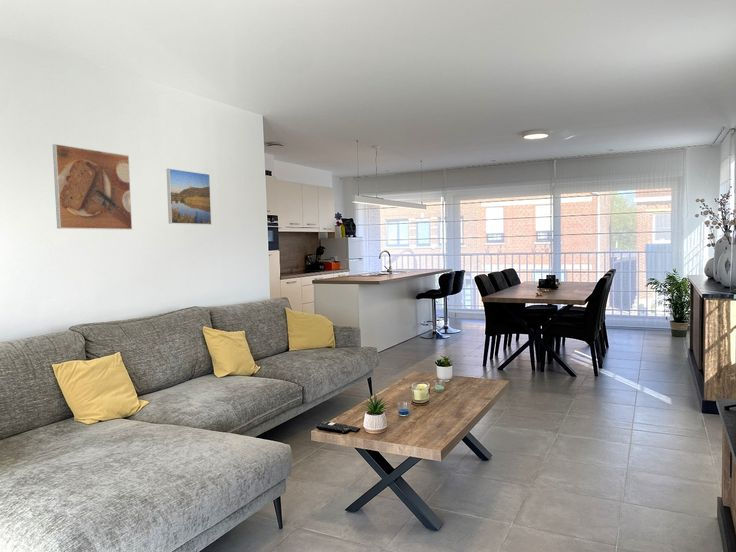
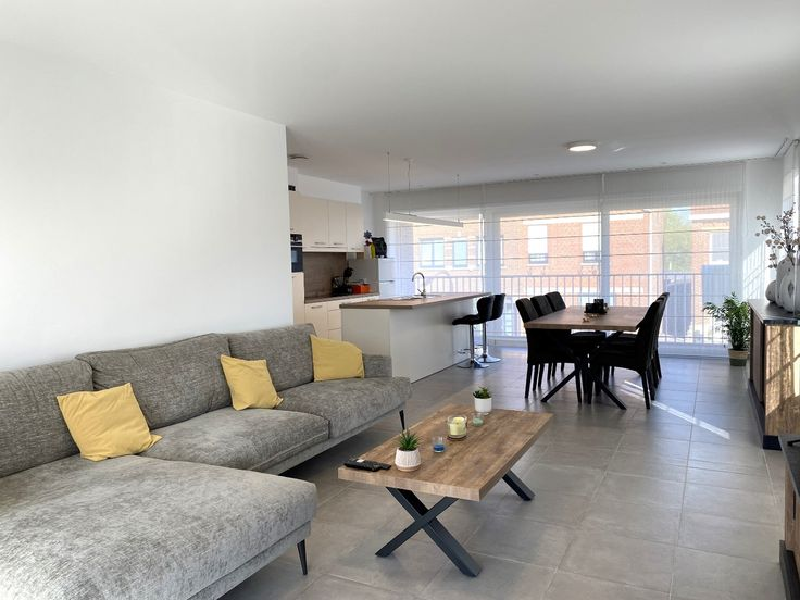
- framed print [52,143,133,231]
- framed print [166,168,212,226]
